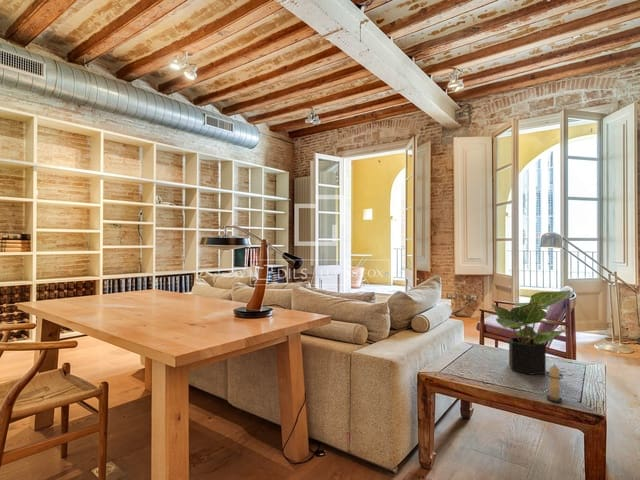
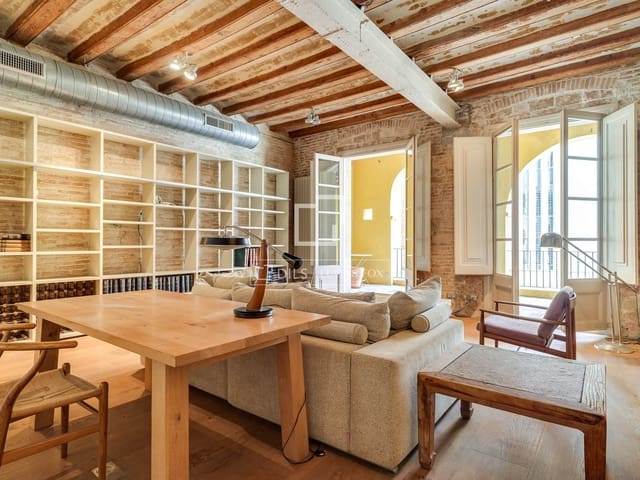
- candle [545,362,564,403]
- potted plant [491,289,571,376]
